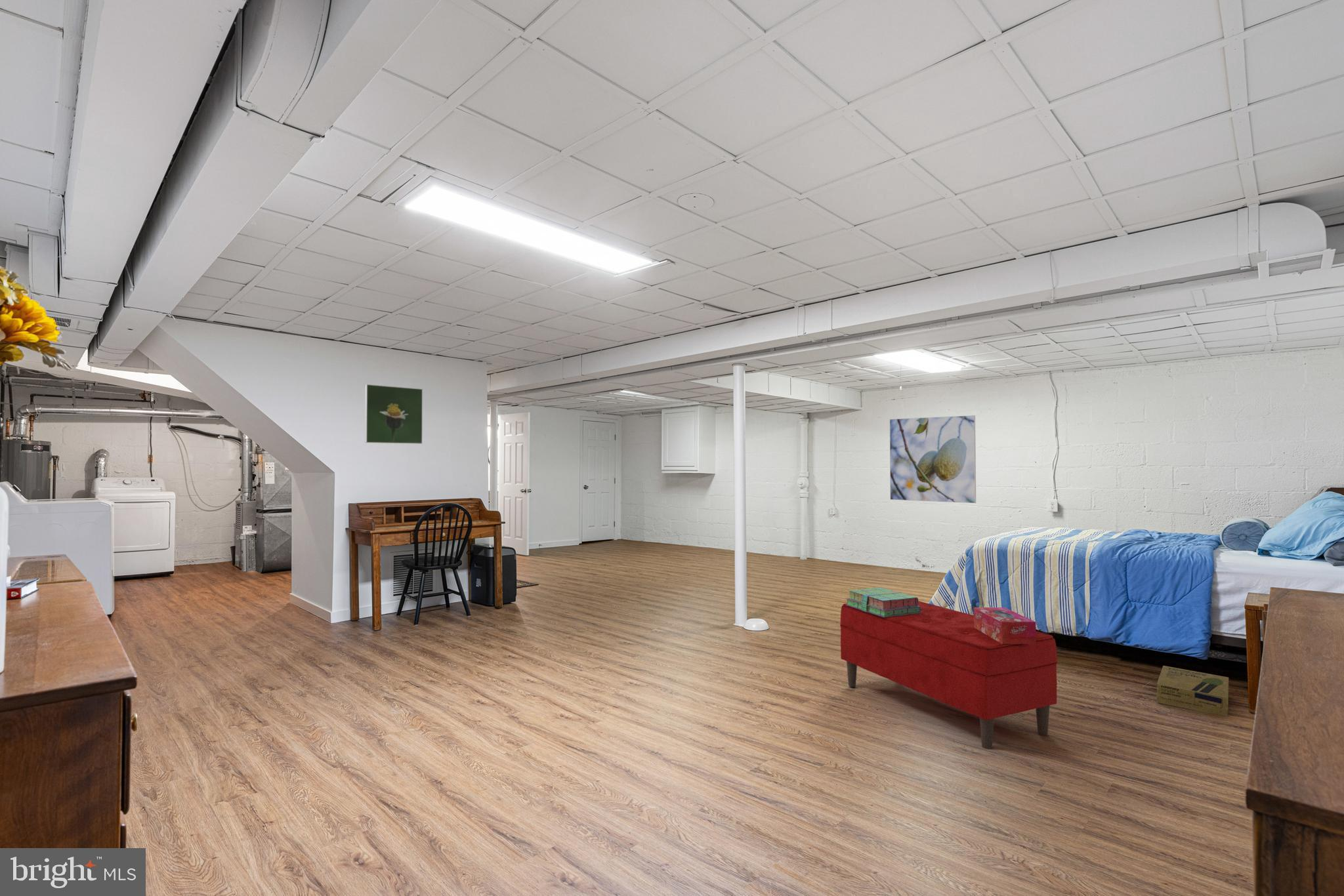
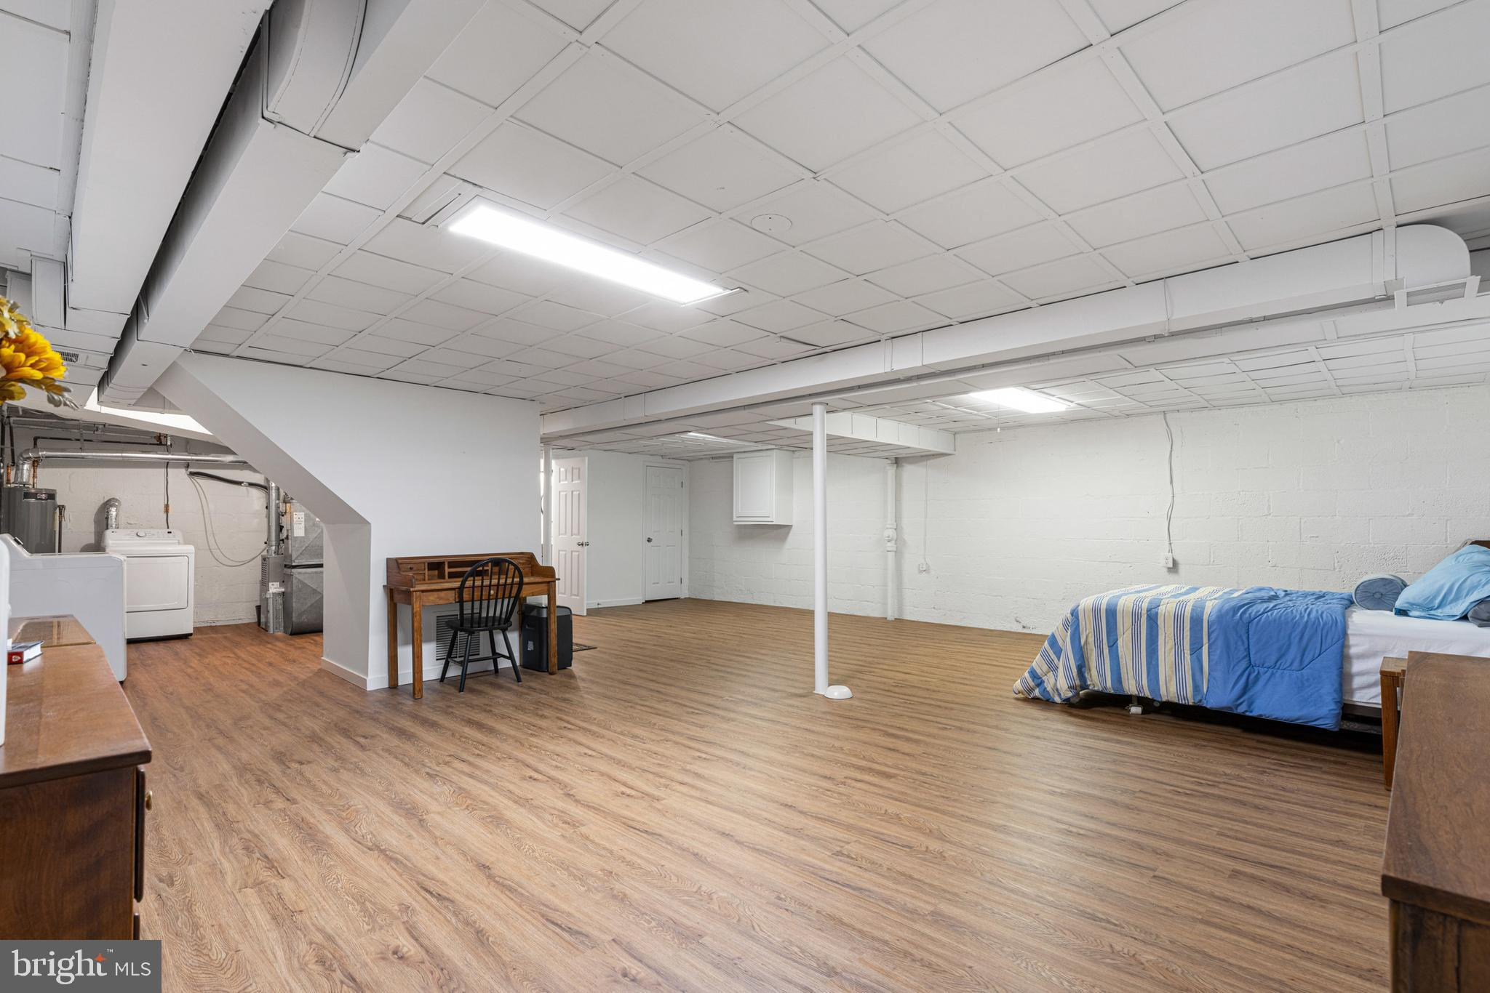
- tissue box [973,607,1037,644]
- bench [839,600,1058,750]
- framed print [889,415,976,504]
- cardboard box [1156,665,1229,717]
- stack of books [845,587,921,617]
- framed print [364,384,423,445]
